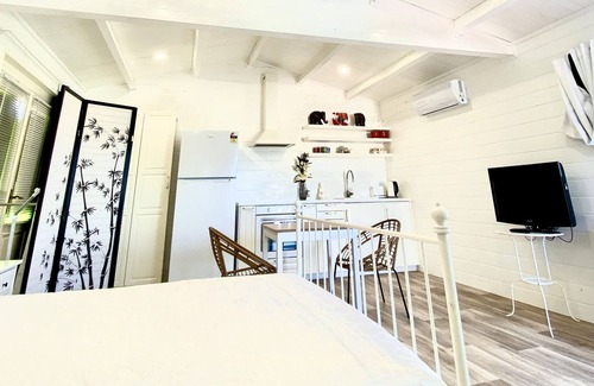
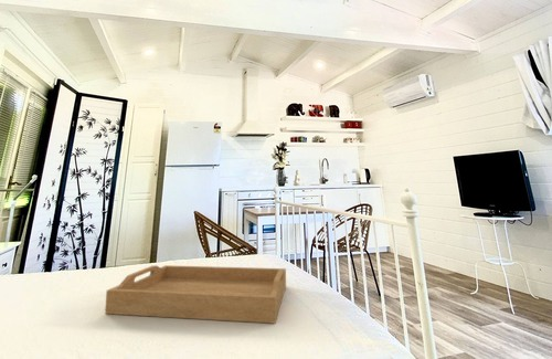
+ serving tray [104,264,287,325]
